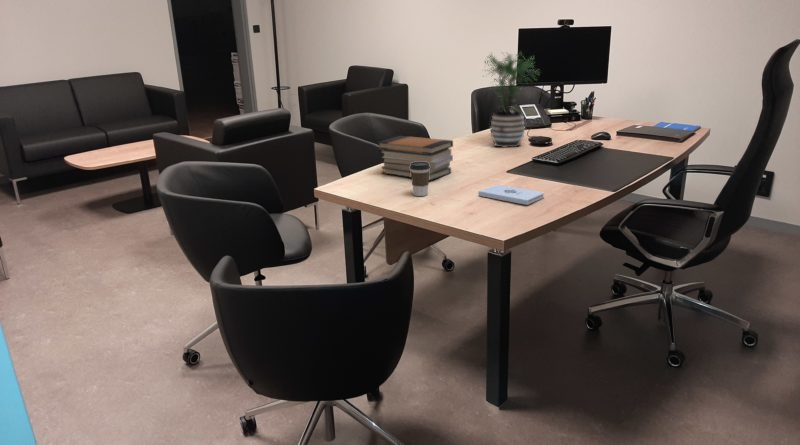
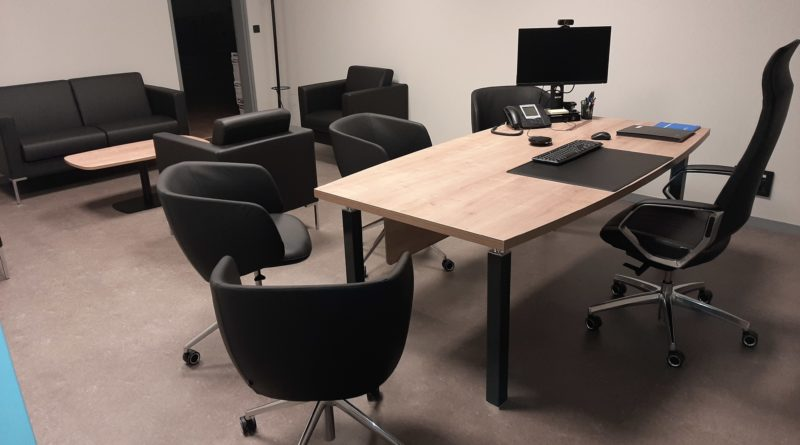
- coffee cup [410,162,430,197]
- book stack [376,135,454,182]
- potted plant [480,50,541,149]
- notepad [477,184,545,206]
